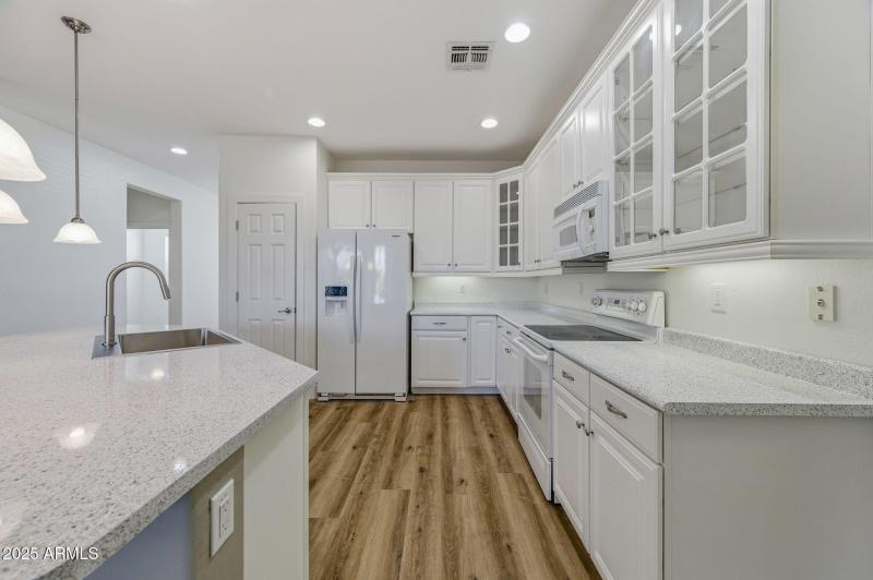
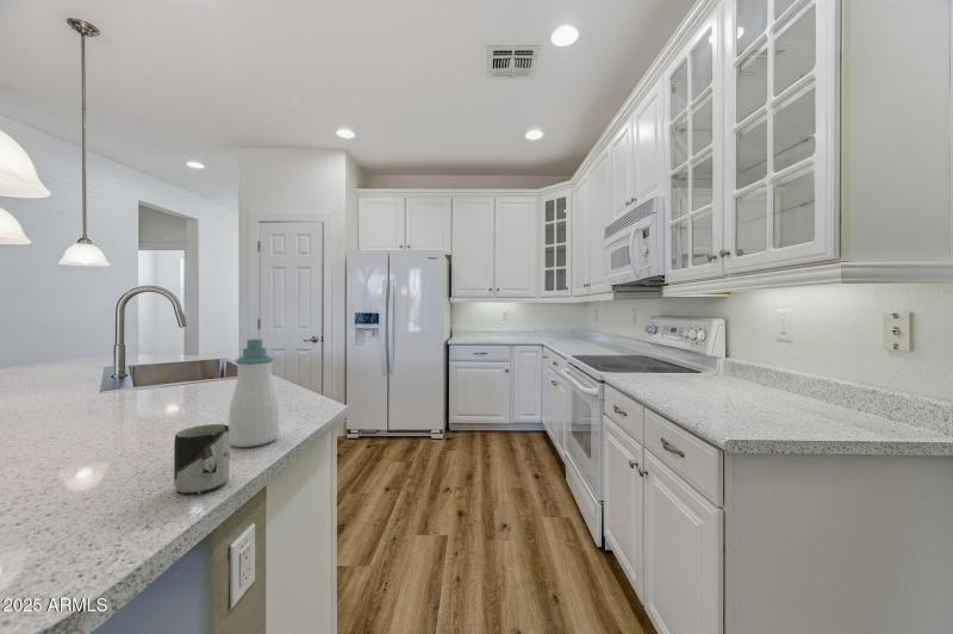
+ cup [173,423,231,496]
+ soap bottle [228,337,280,448]
